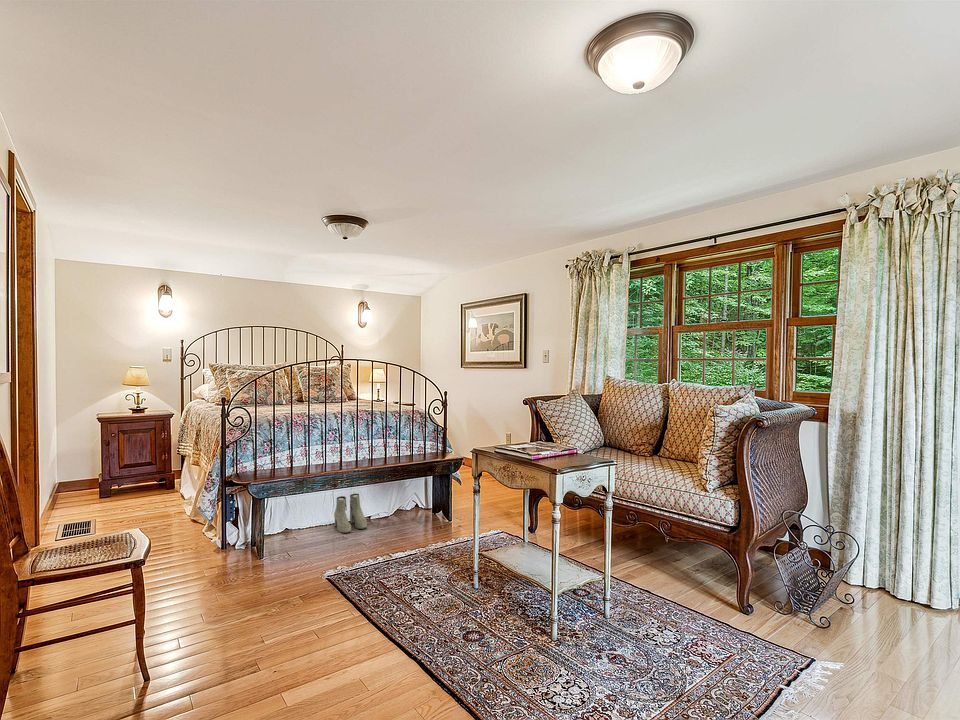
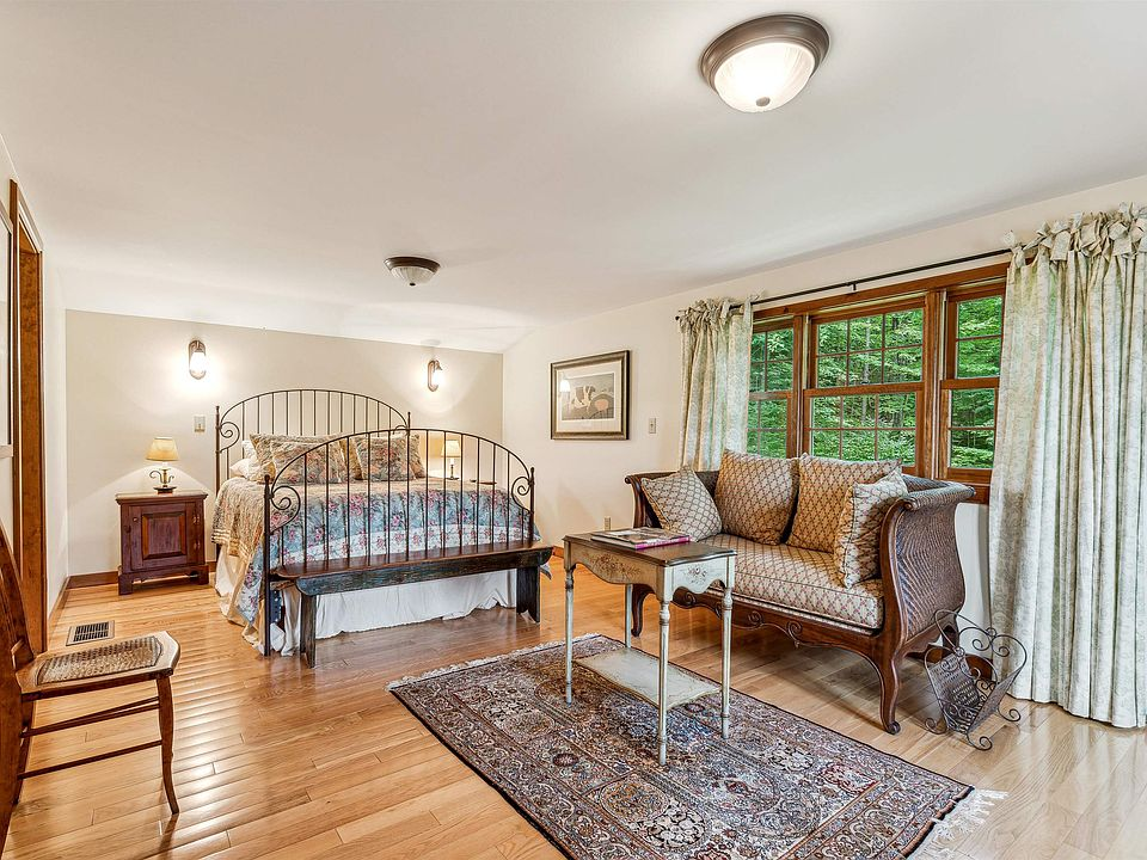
- boots [333,493,368,534]
